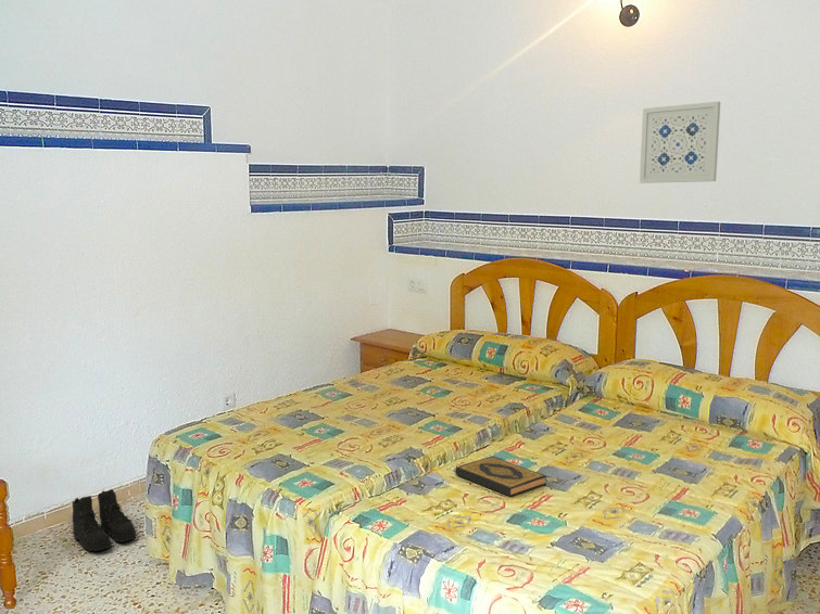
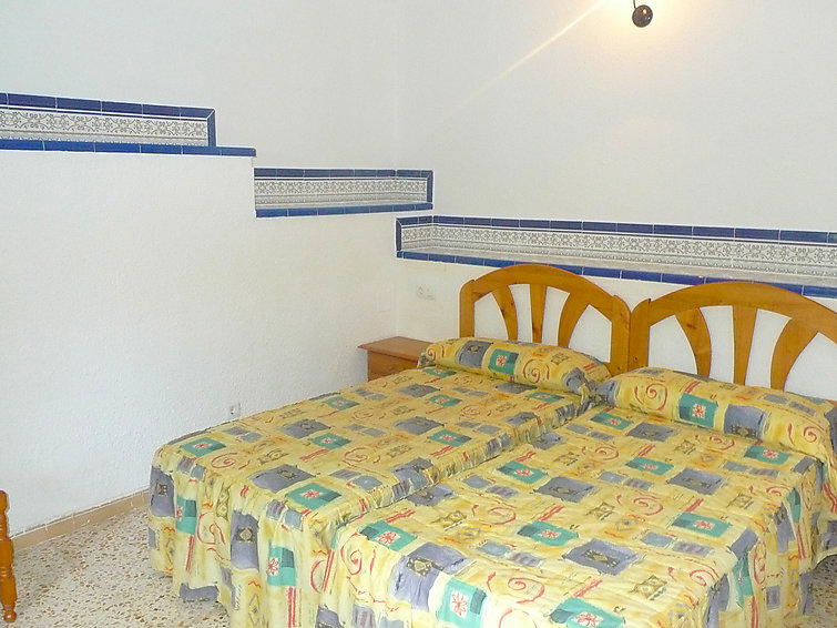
- boots [72,488,137,552]
- wall art [639,101,721,184]
- hardback book [455,456,547,497]
